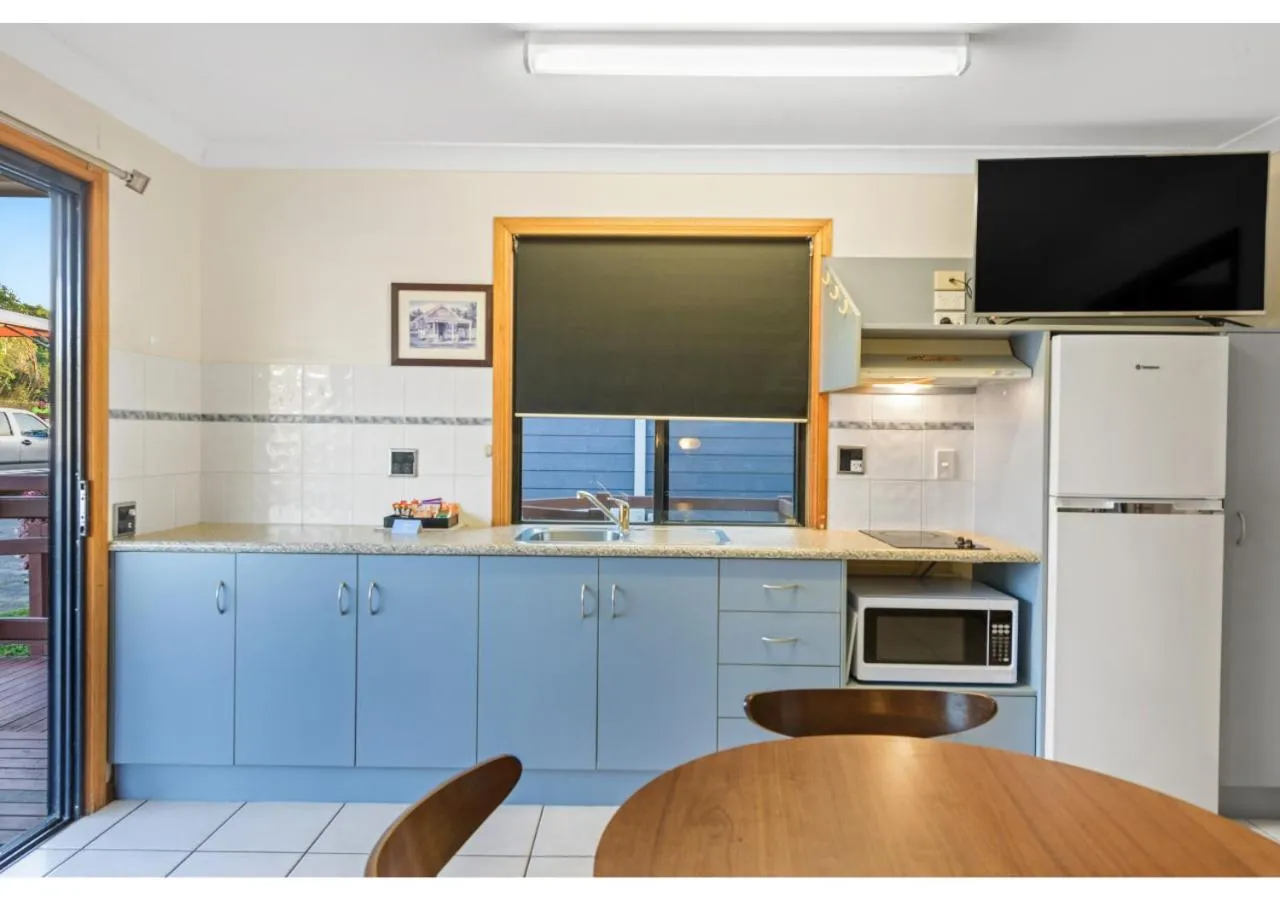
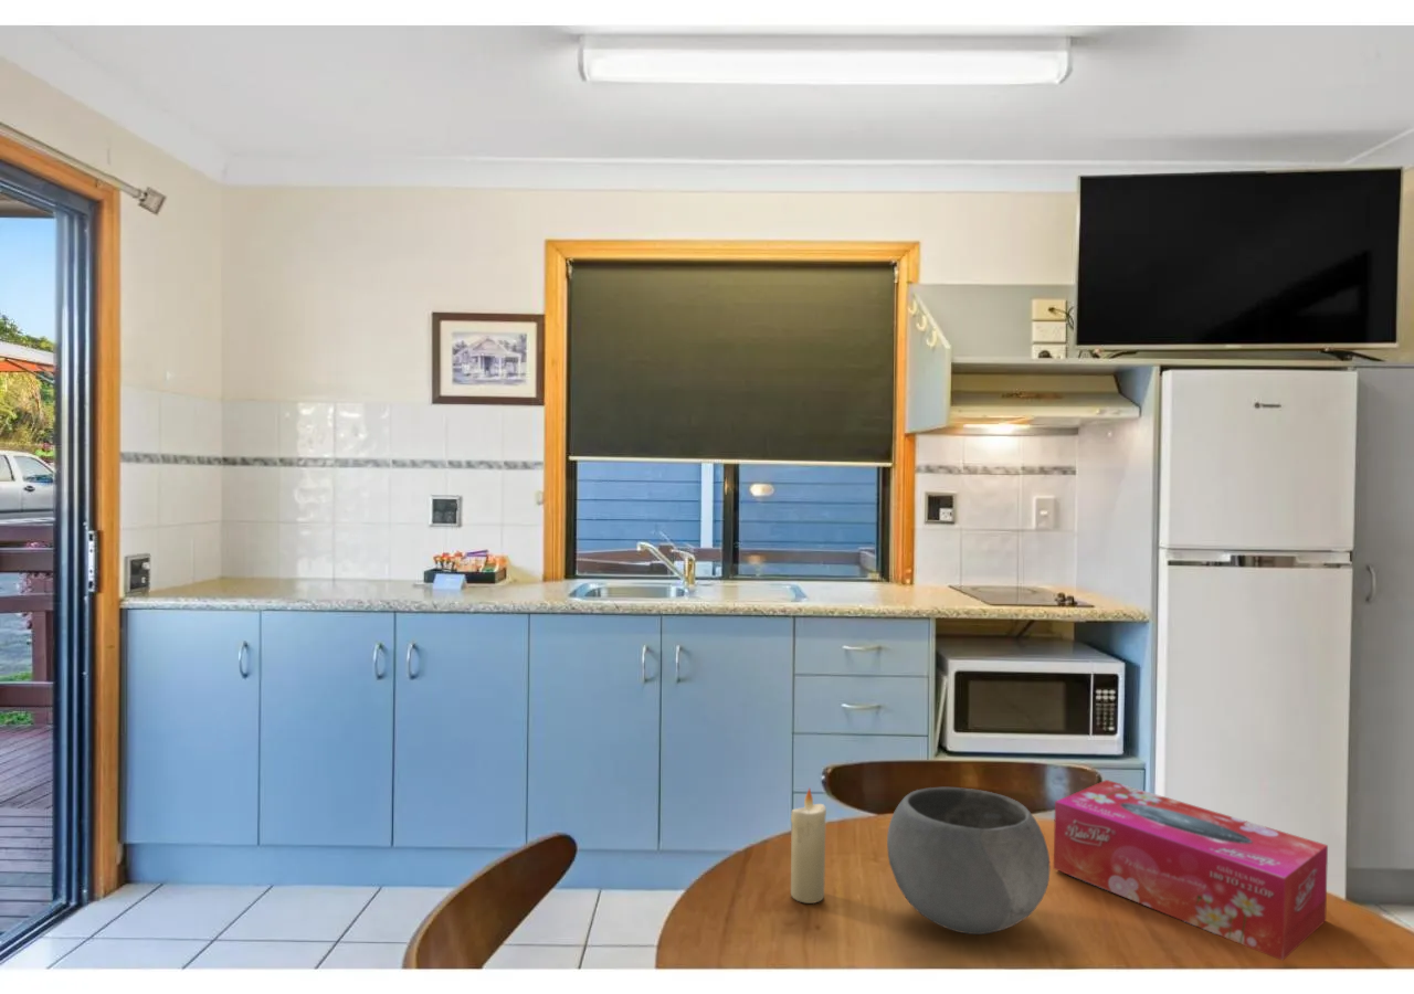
+ candle [790,786,827,905]
+ bowl [886,786,1051,935]
+ tissue box [1053,779,1329,961]
